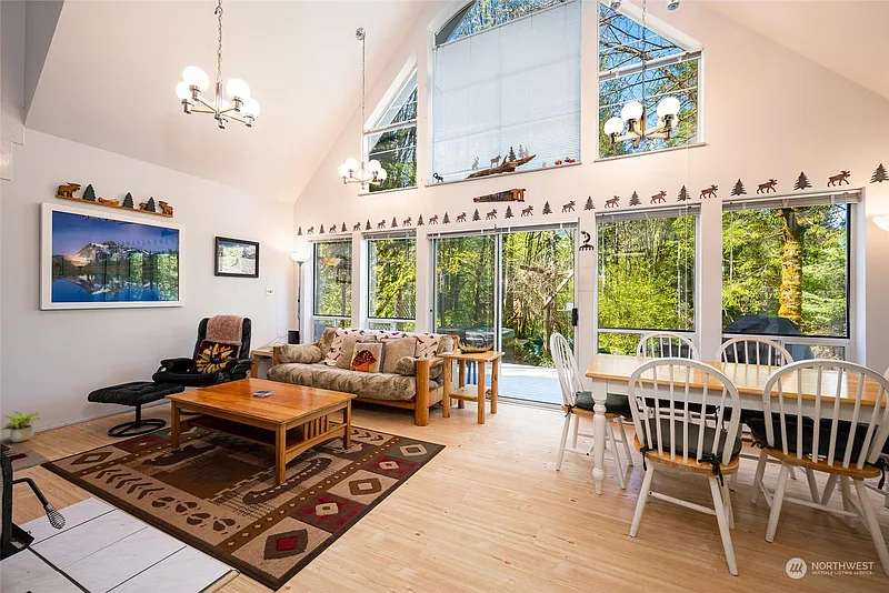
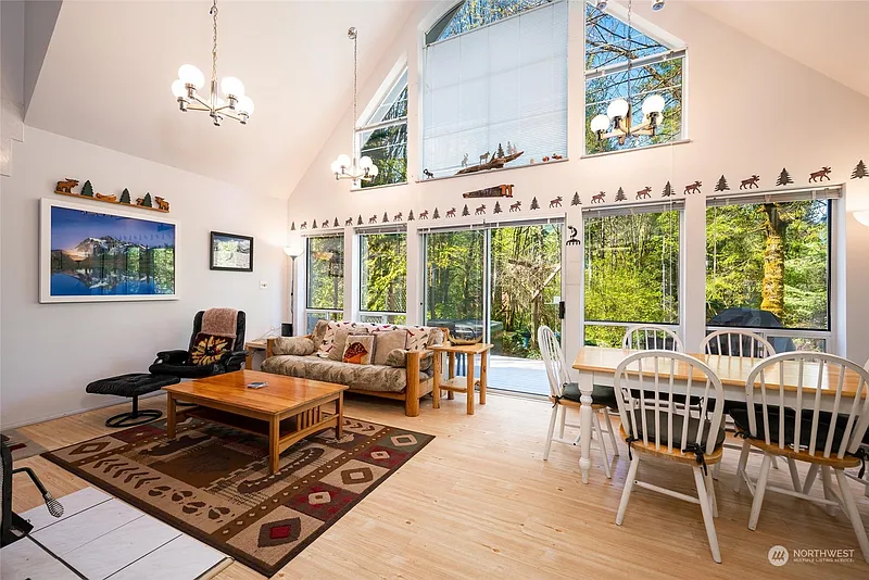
- potted plant [0,411,41,443]
